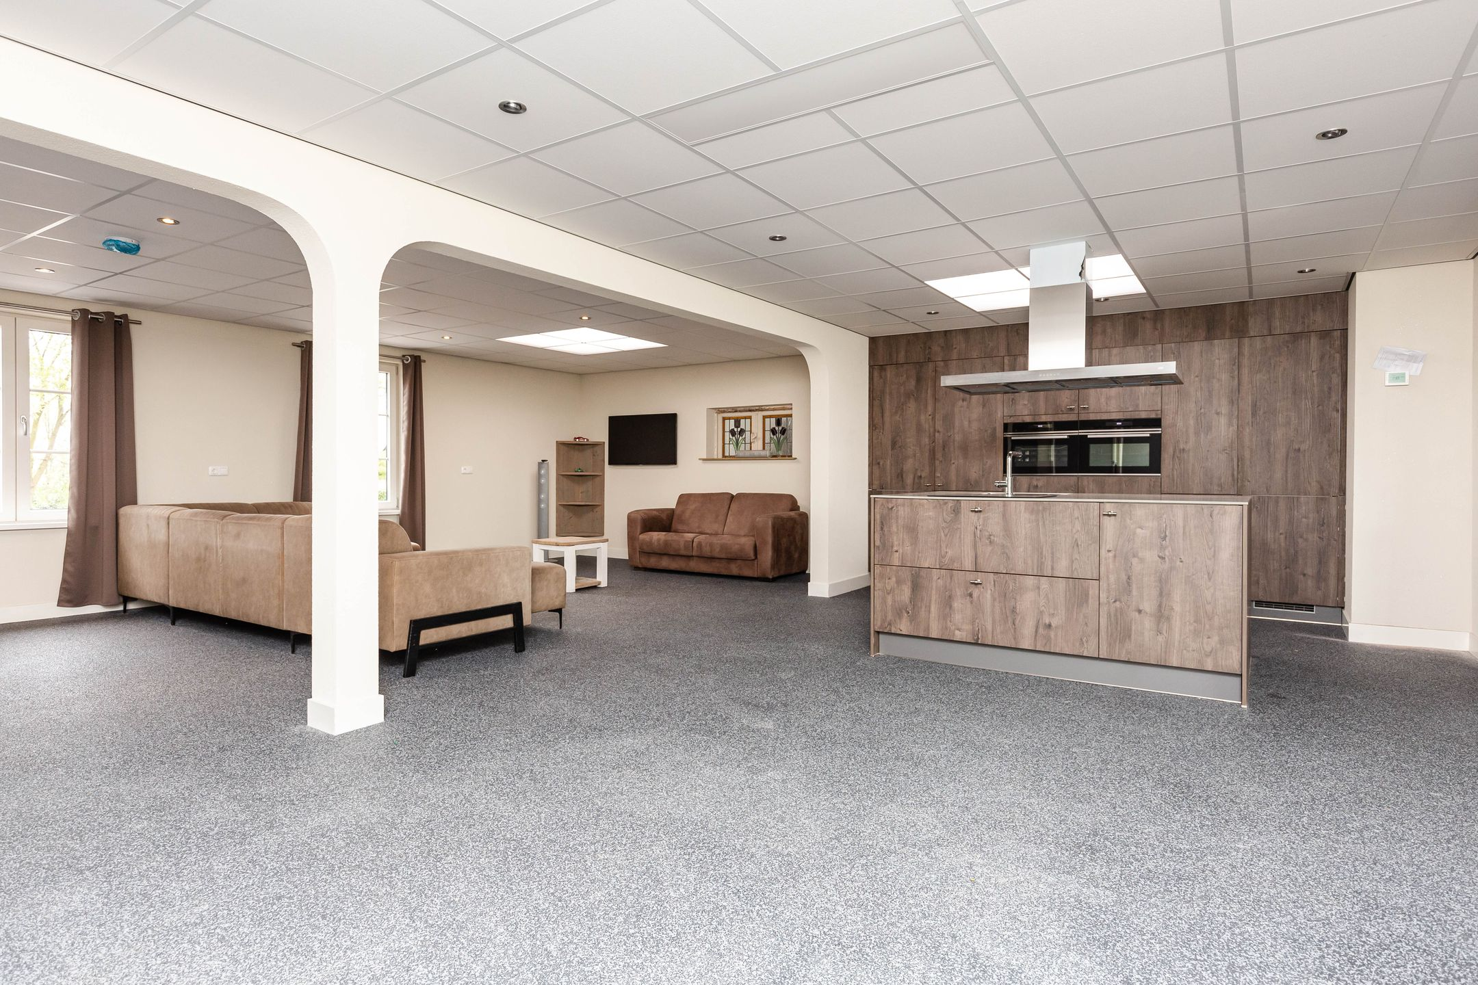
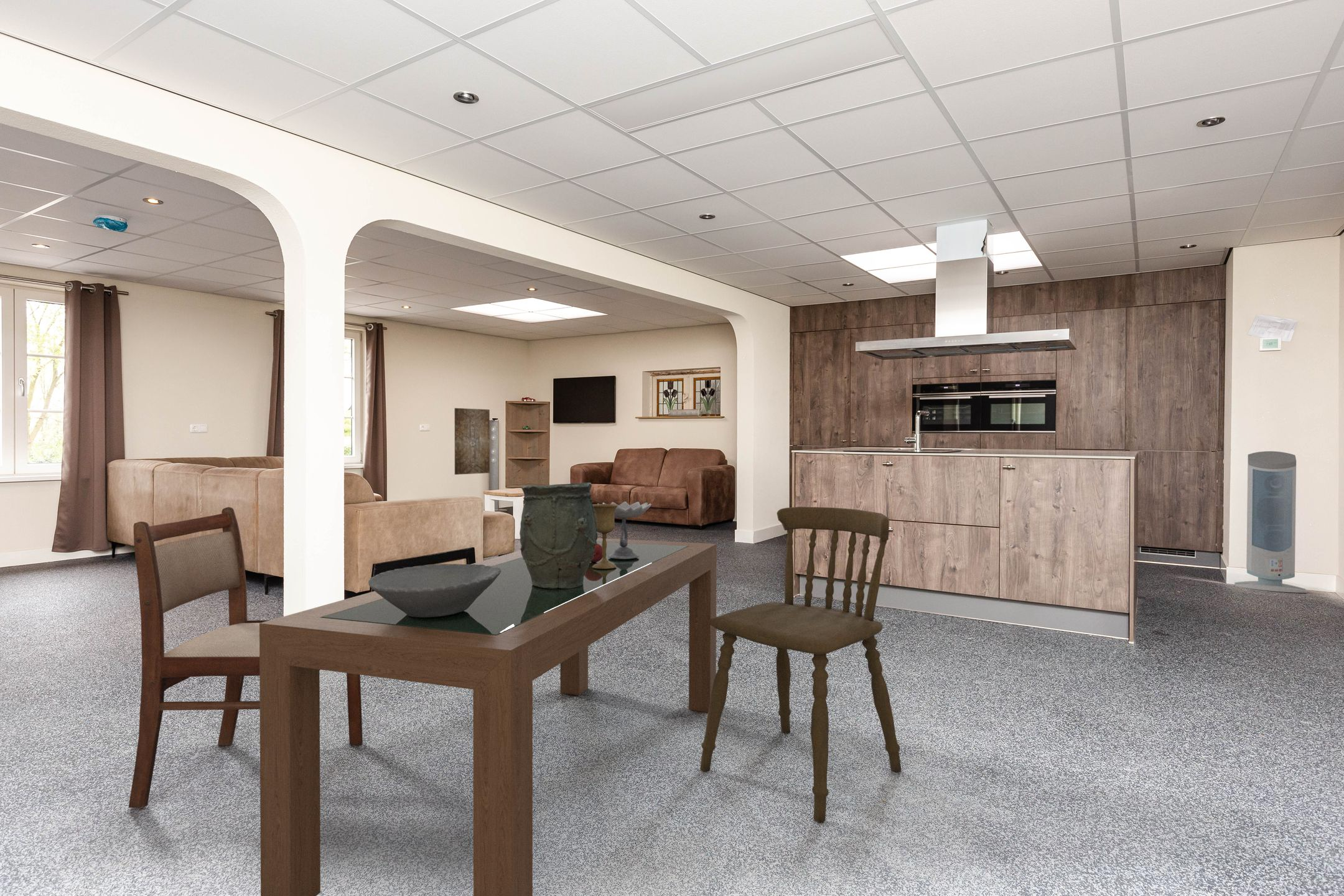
+ dining table [259,538,717,896]
+ bowl [368,563,501,617]
+ dining chair [699,506,902,823]
+ goblet [590,501,652,569]
+ wall art [454,408,490,475]
+ air purifier [1234,450,1308,594]
+ dining chair [128,506,363,809]
+ vase [519,482,599,589]
